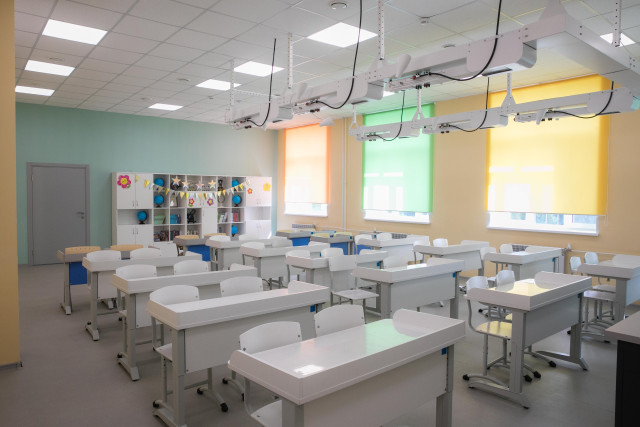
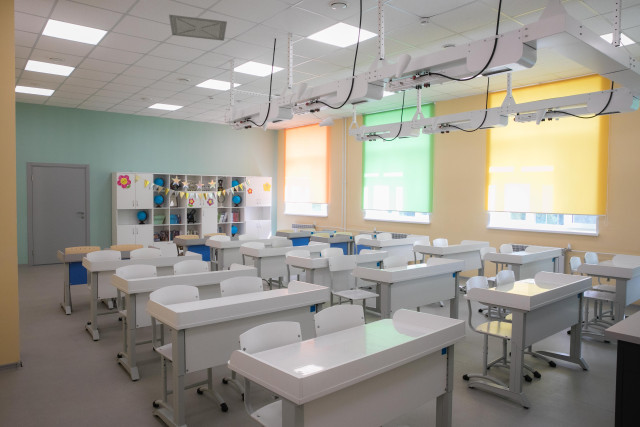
+ ceiling vent [168,14,228,42]
